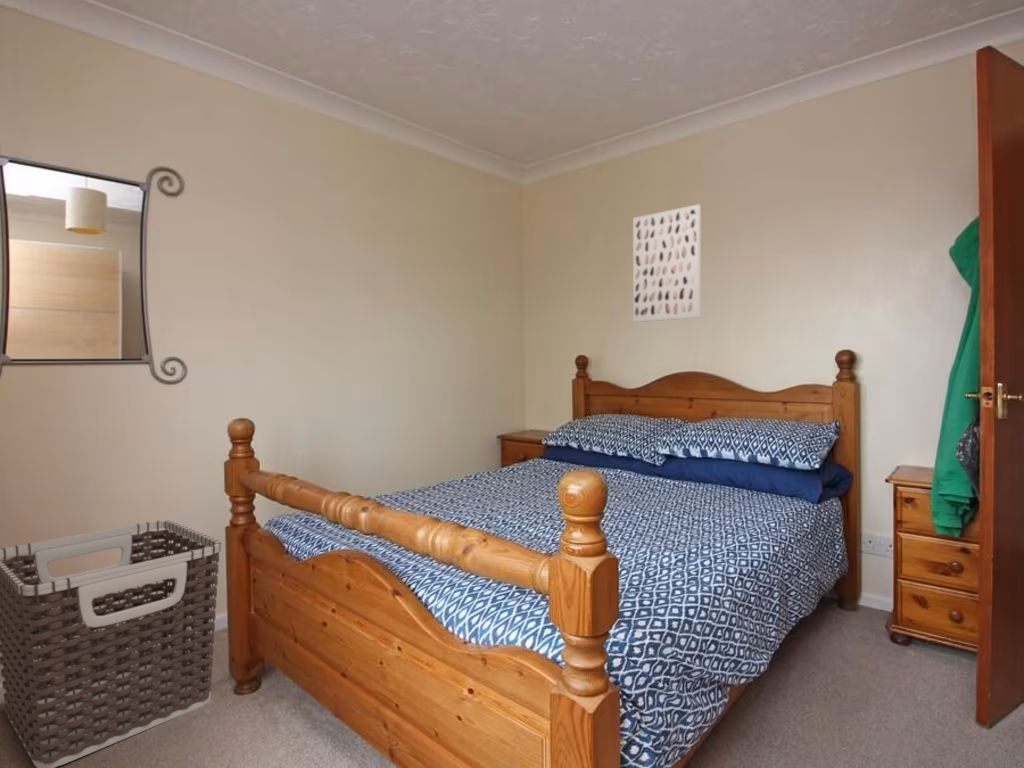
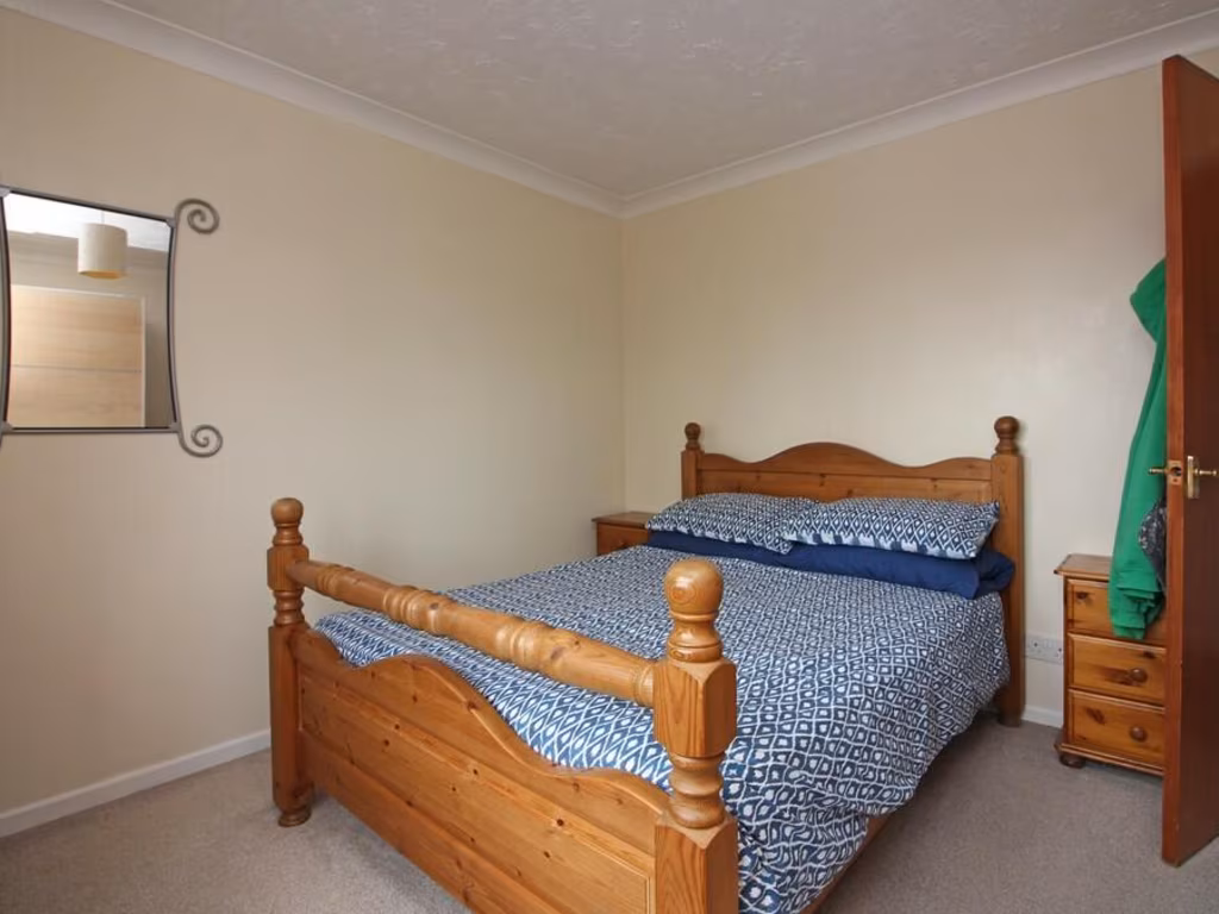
- clothes hamper [0,519,222,768]
- wall art [632,203,702,323]
